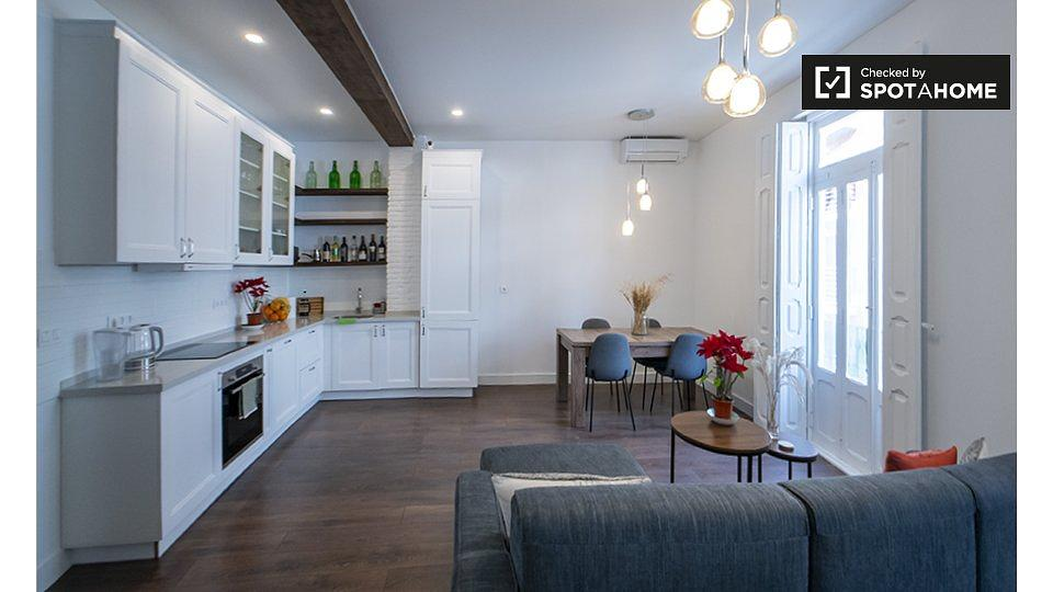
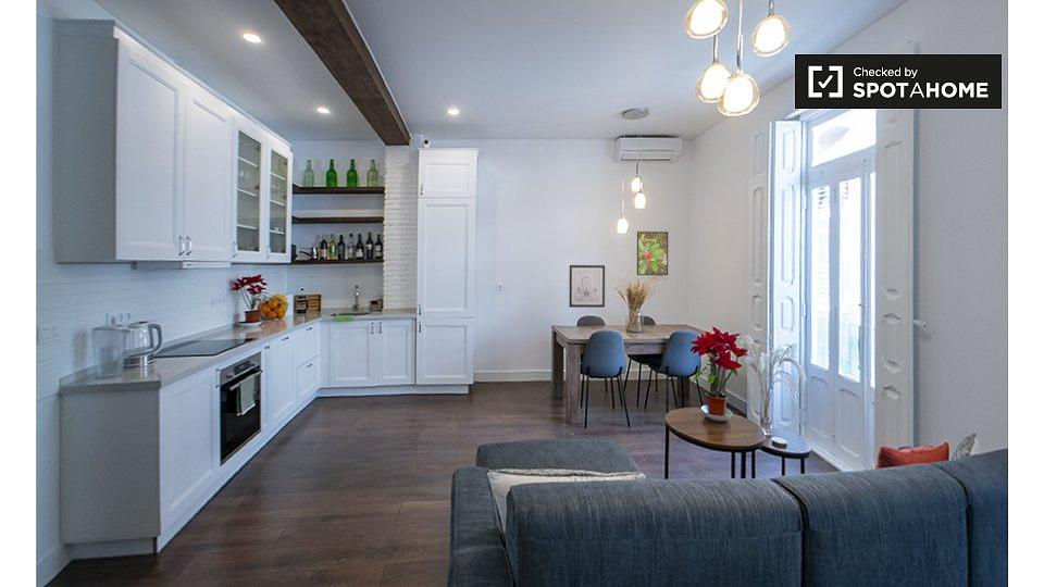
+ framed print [636,230,669,276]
+ wall art [568,264,606,309]
